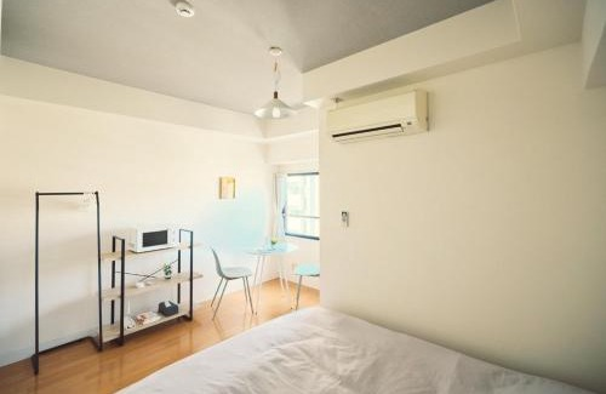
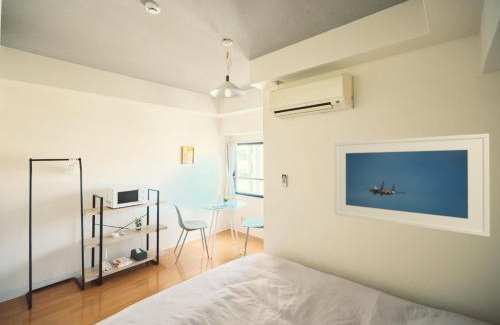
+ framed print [333,133,491,238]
